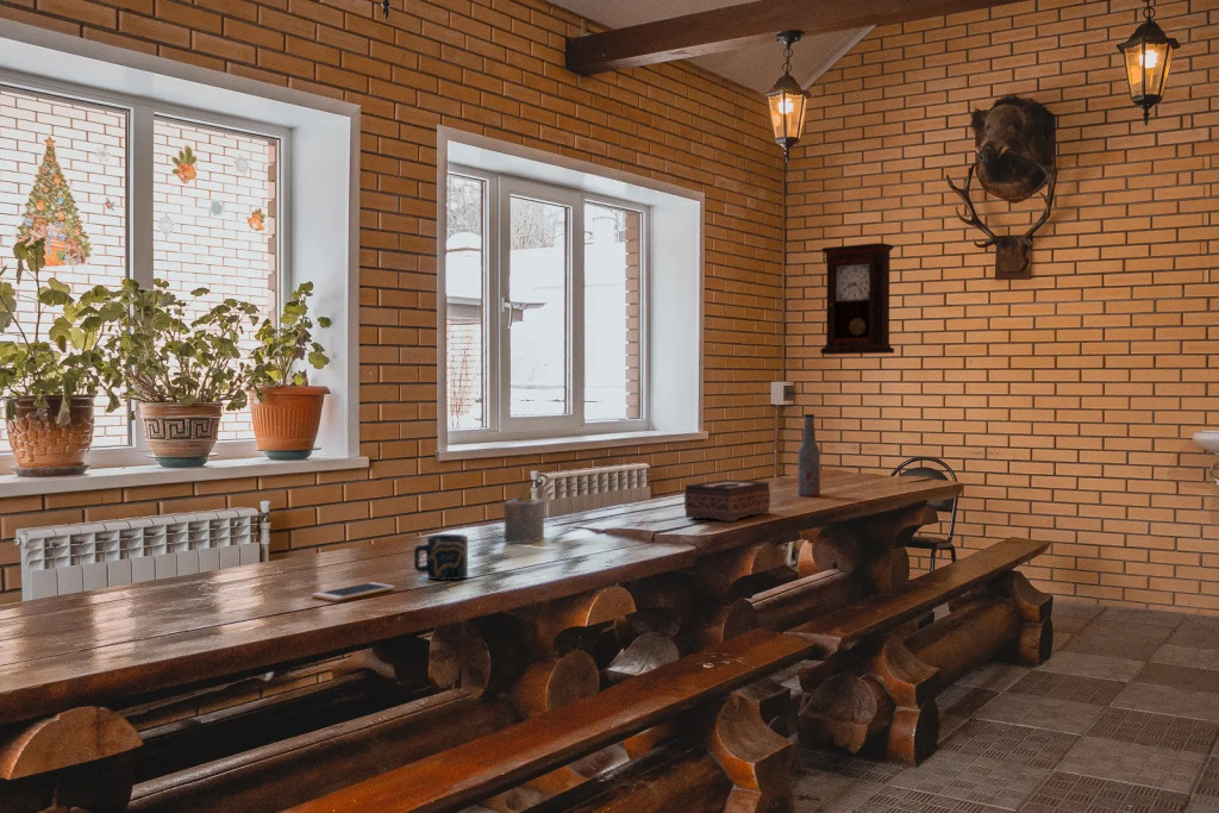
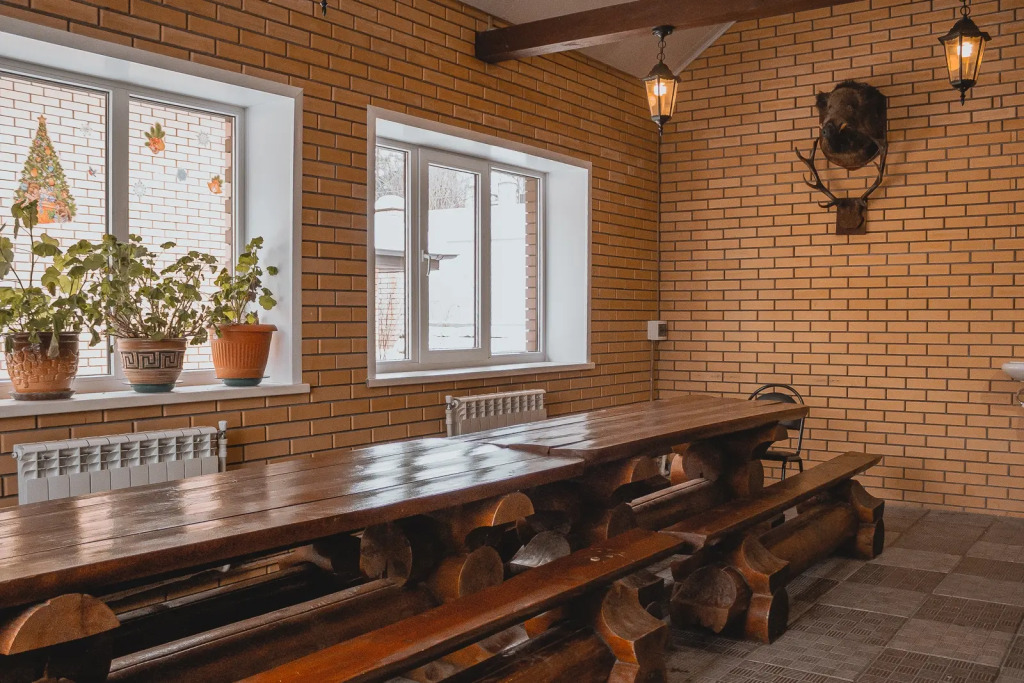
- napkin holder [504,483,545,545]
- tissue box [683,479,771,523]
- bottle [796,413,821,498]
- cup [413,533,469,581]
- pendulum clock [819,242,895,356]
- cell phone [310,581,396,602]
